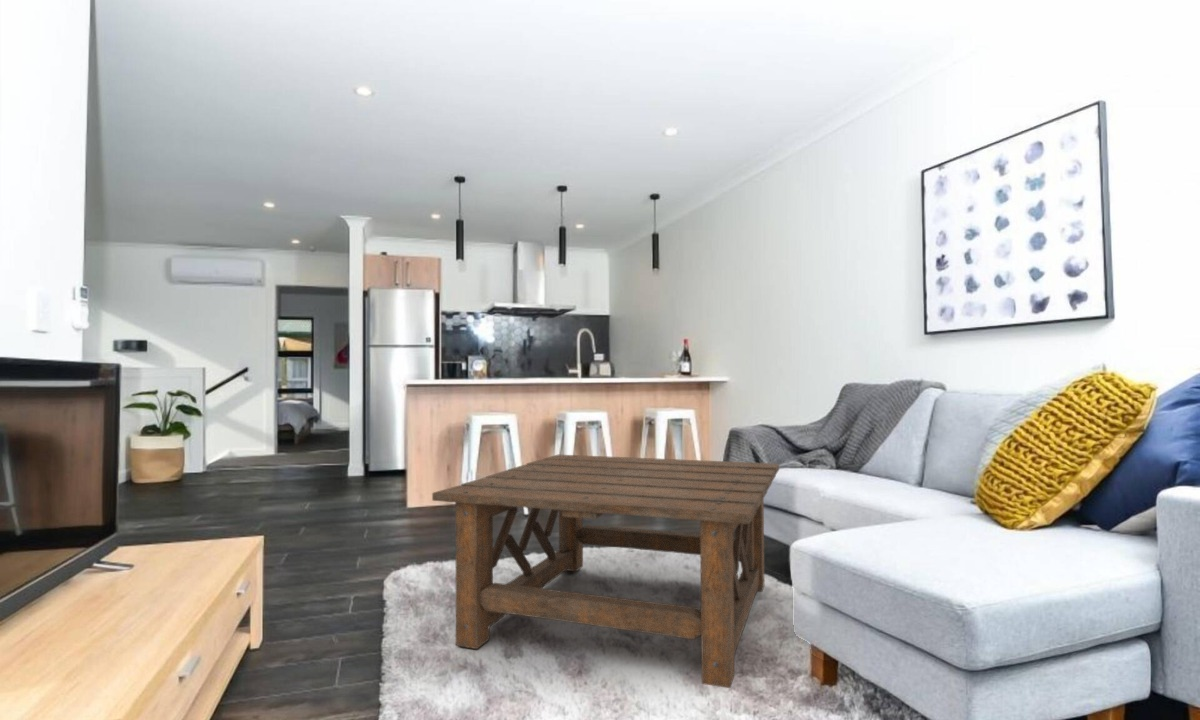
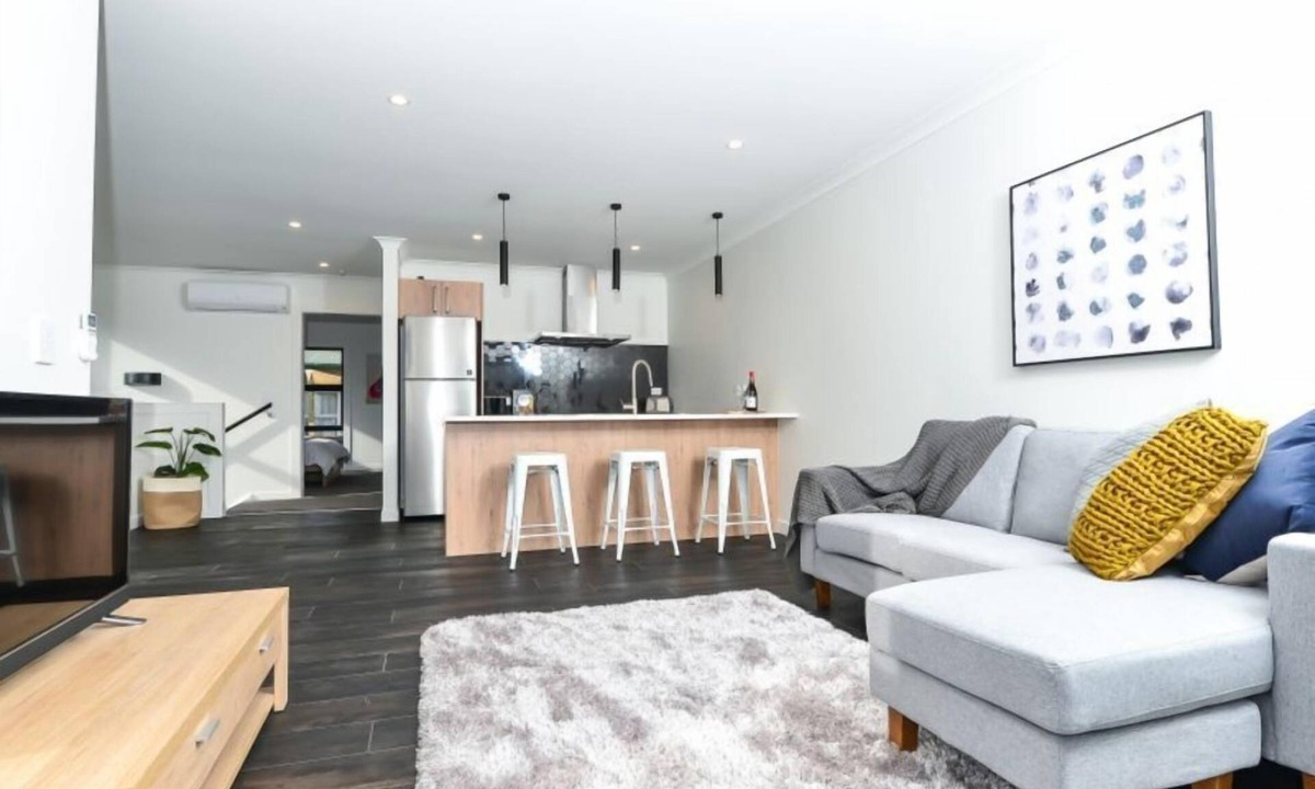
- coffee table [431,454,780,689]
